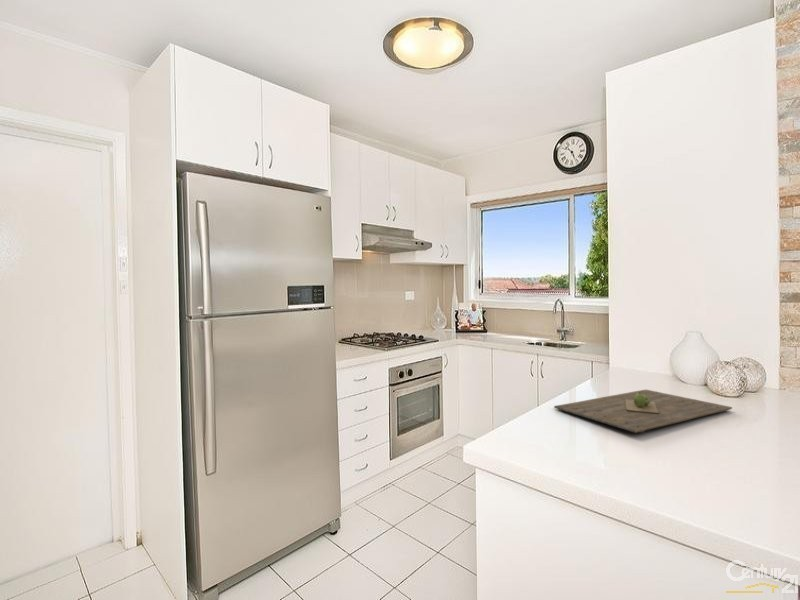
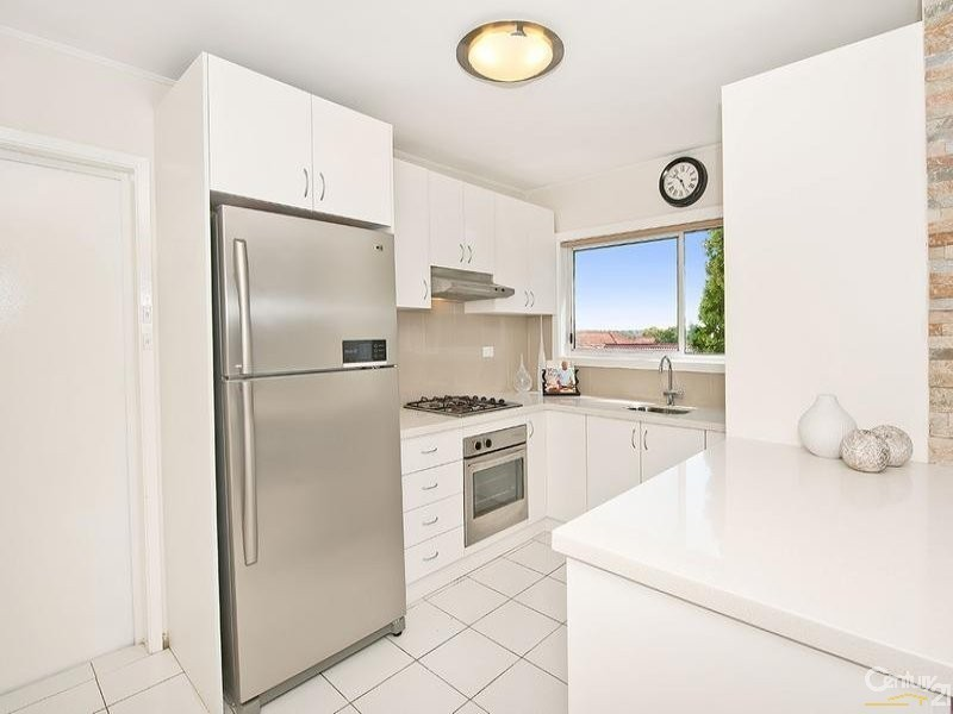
- cutting board [553,389,733,434]
